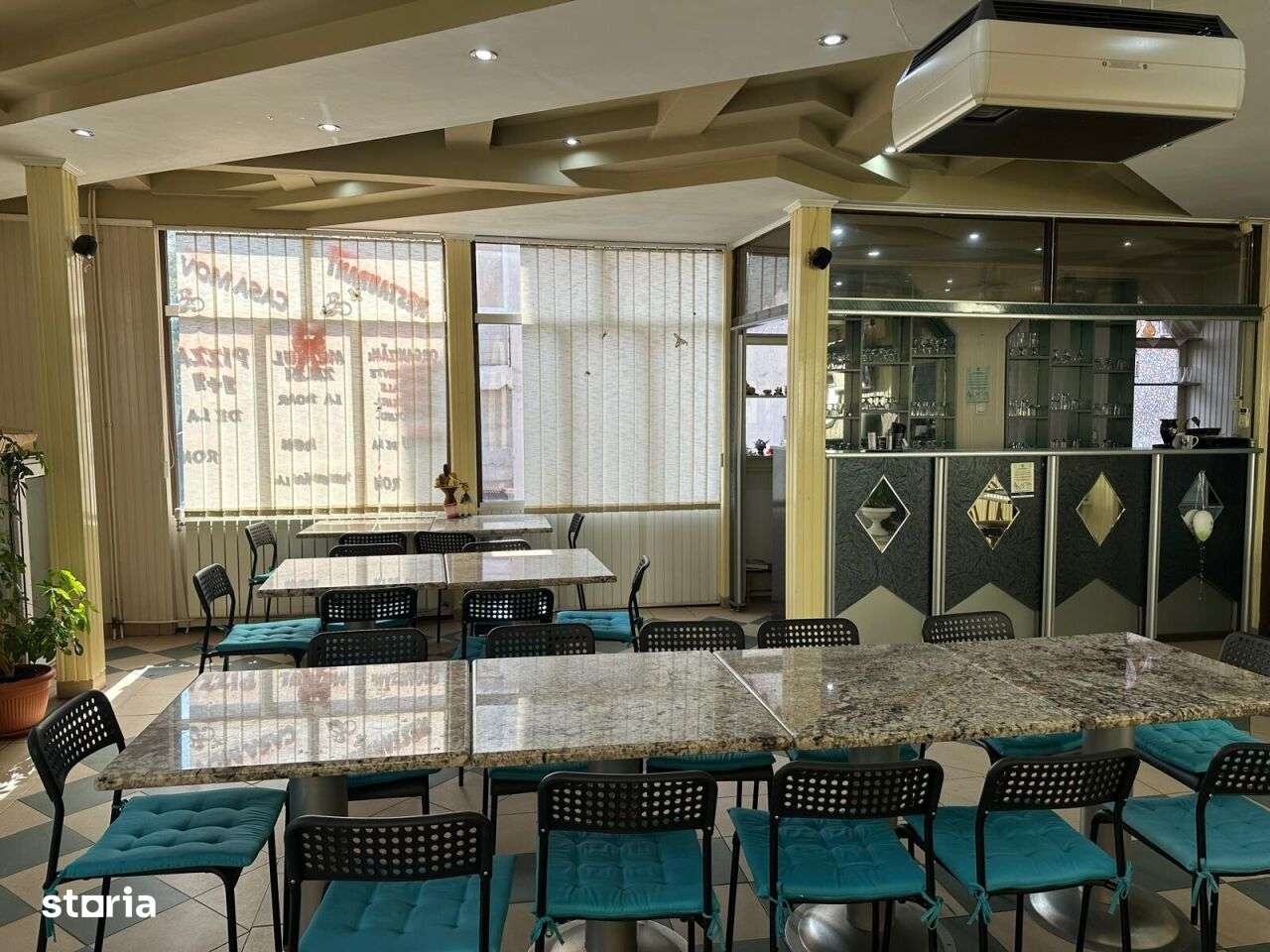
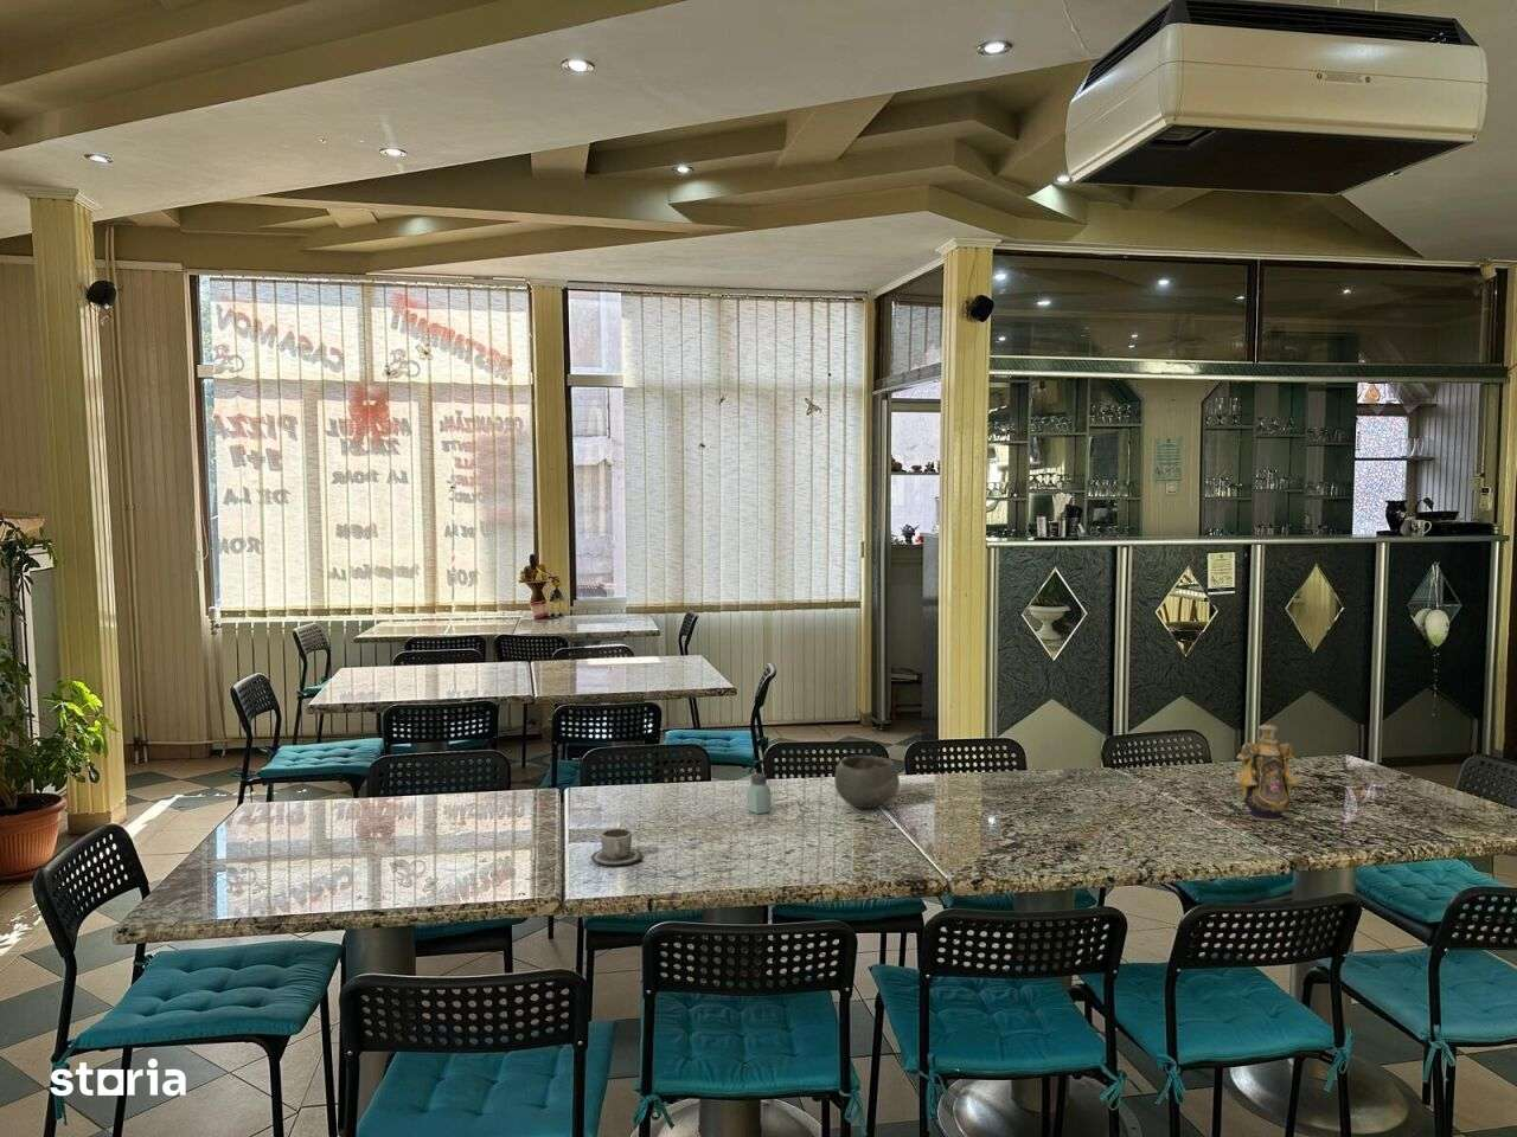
+ bowl [834,755,901,809]
+ cup [590,828,644,867]
+ saltshaker [745,773,773,815]
+ decorative vase [1234,723,1302,822]
